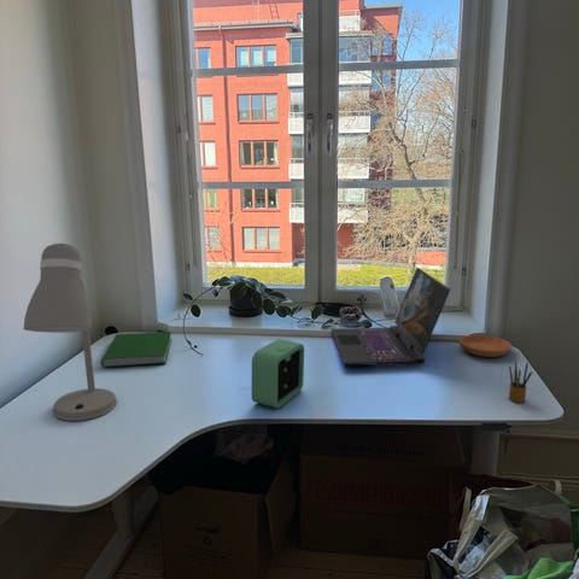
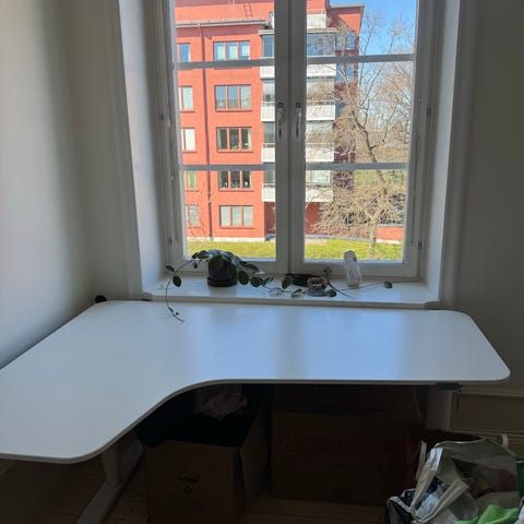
- pencil box [508,359,533,404]
- alarm clock [251,338,305,409]
- desk lamp [22,242,118,422]
- hardcover book [100,331,172,368]
- laptop [331,267,451,367]
- saucer [458,334,513,358]
